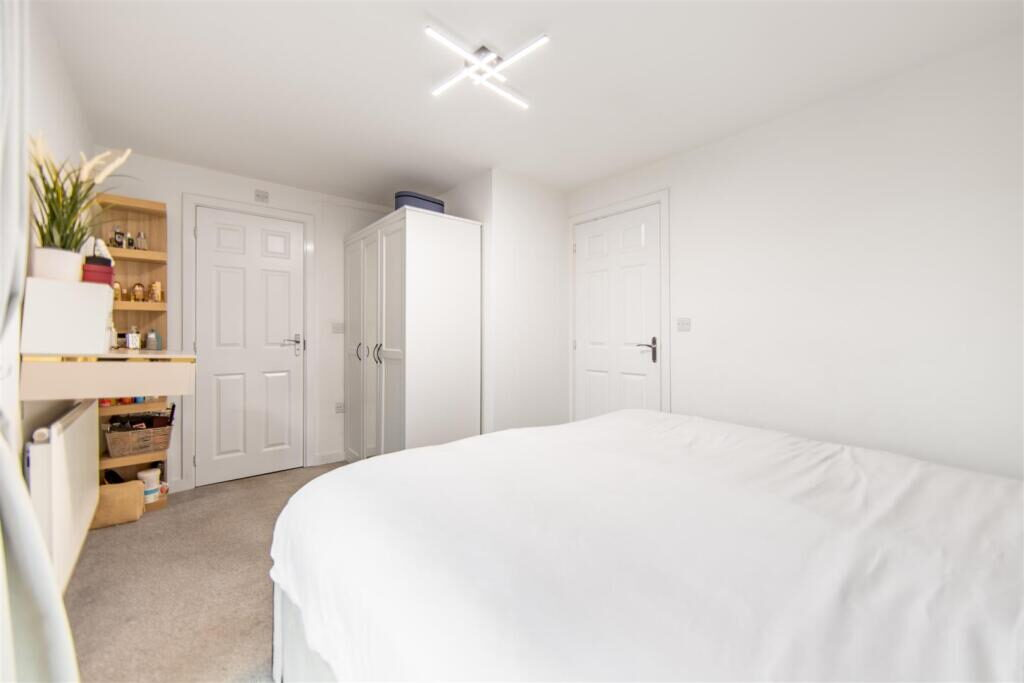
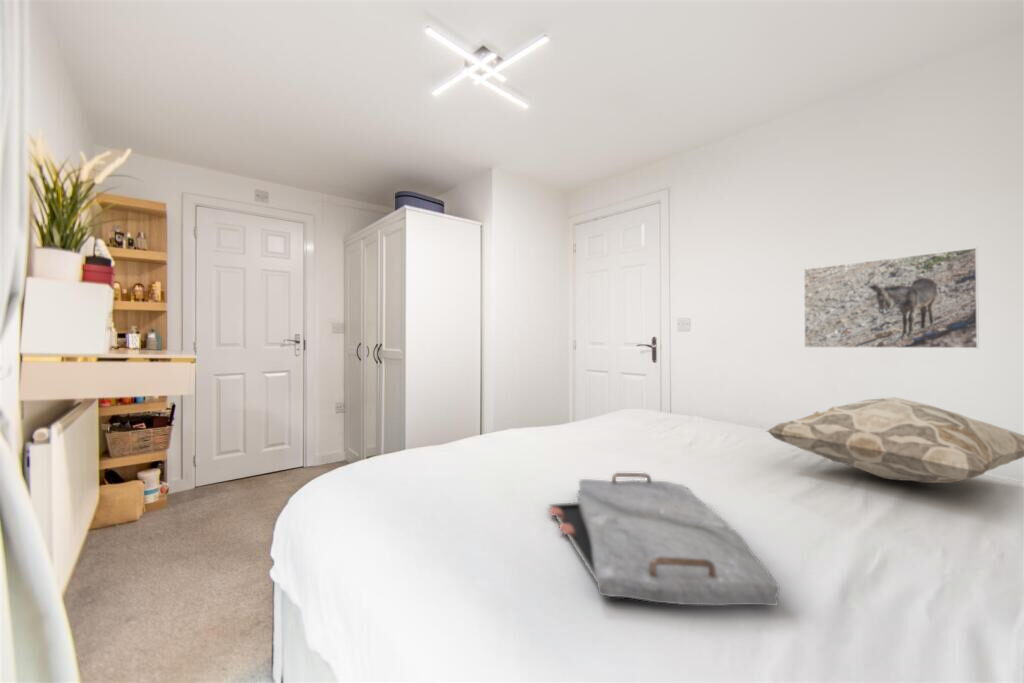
+ serving tray [547,472,781,607]
+ decorative pillow [765,396,1024,484]
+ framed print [803,247,980,349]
